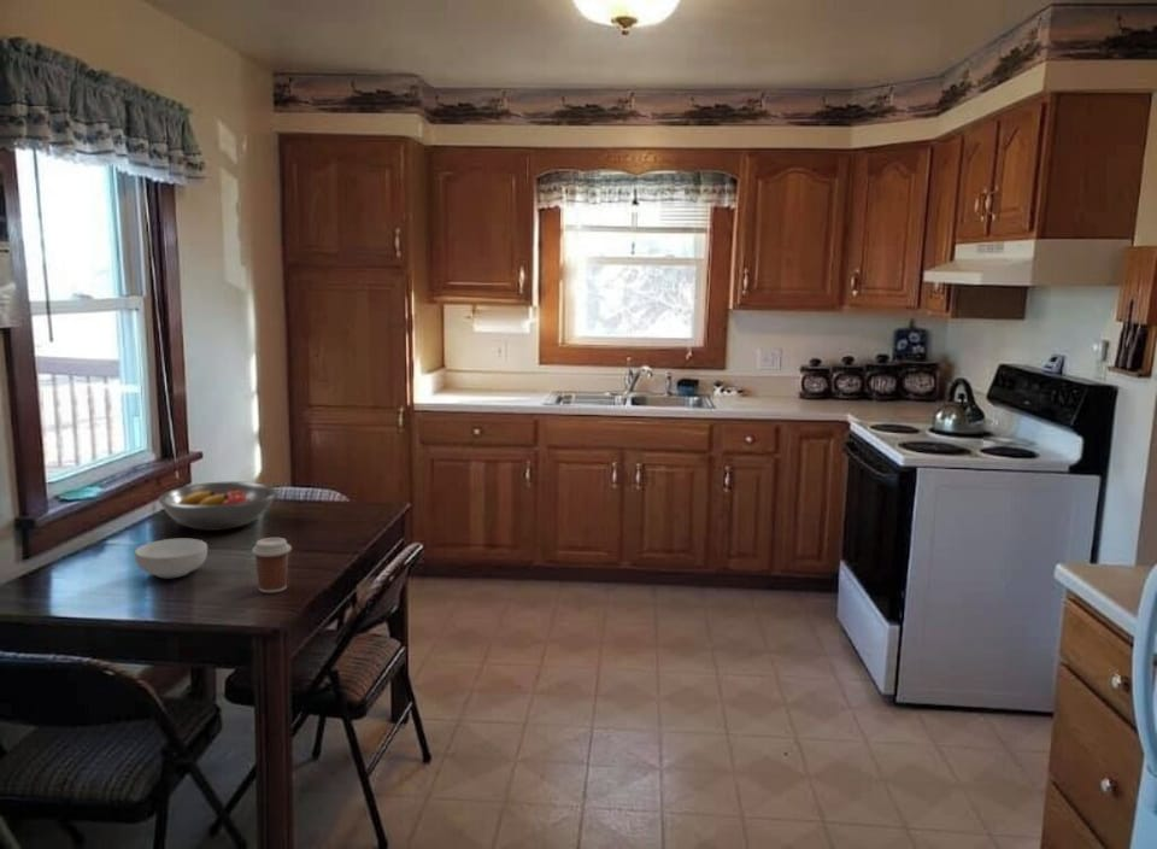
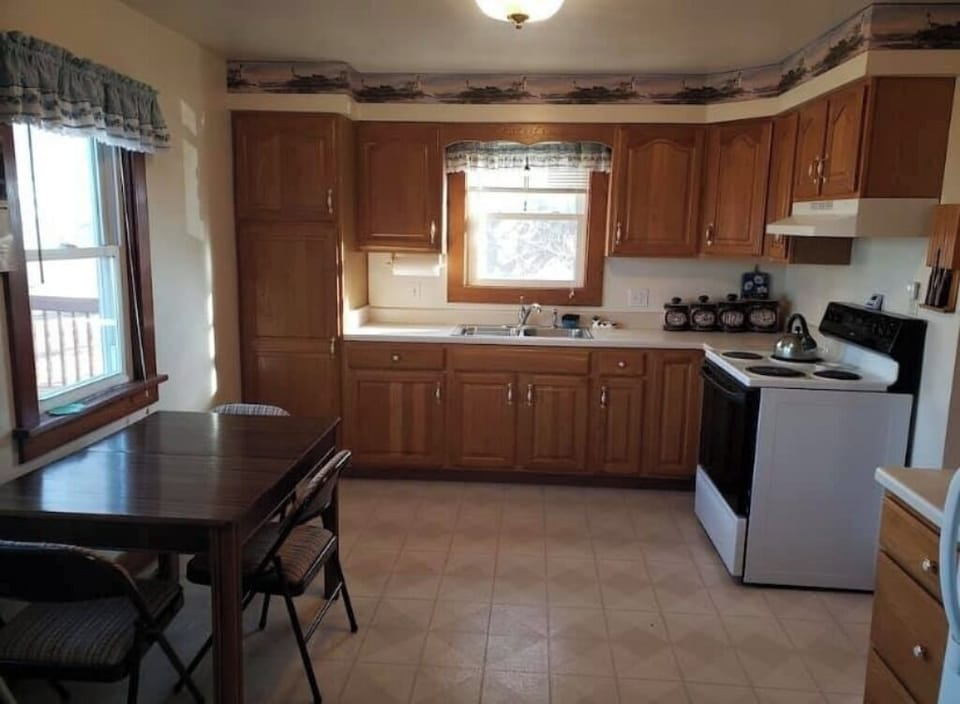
- cereal bowl [134,538,209,579]
- coffee cup [251,537,293,595]
- fruit bowl [157,480,277,532]
